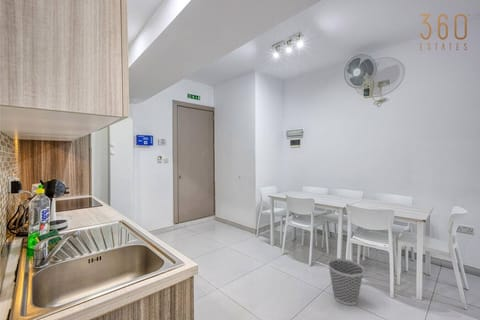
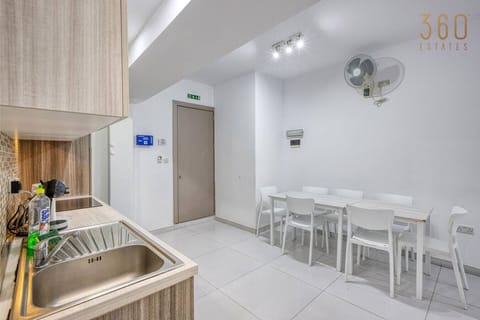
- wastebasket [327,257,365,306]
